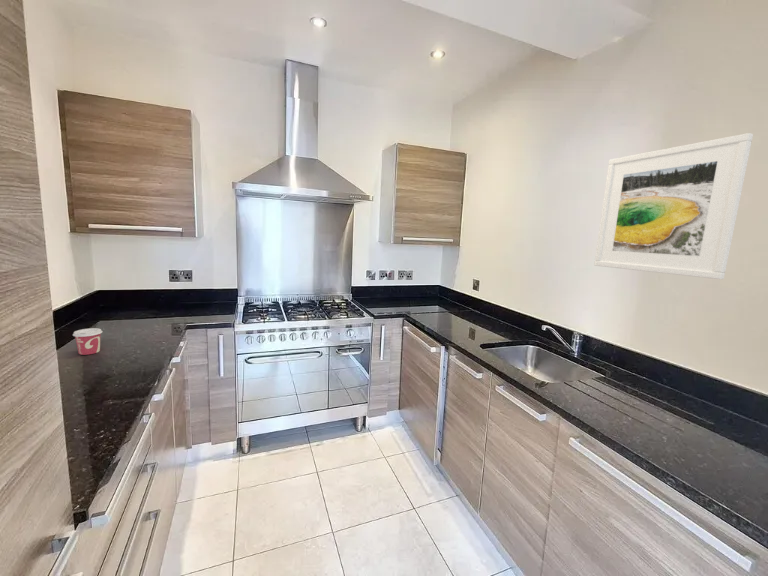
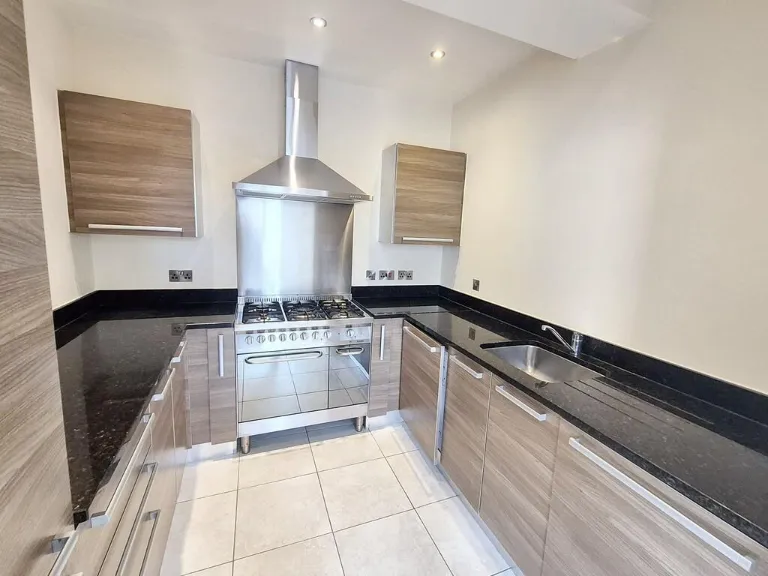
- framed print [593,132,754,280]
- cup [72,327,103,356]
